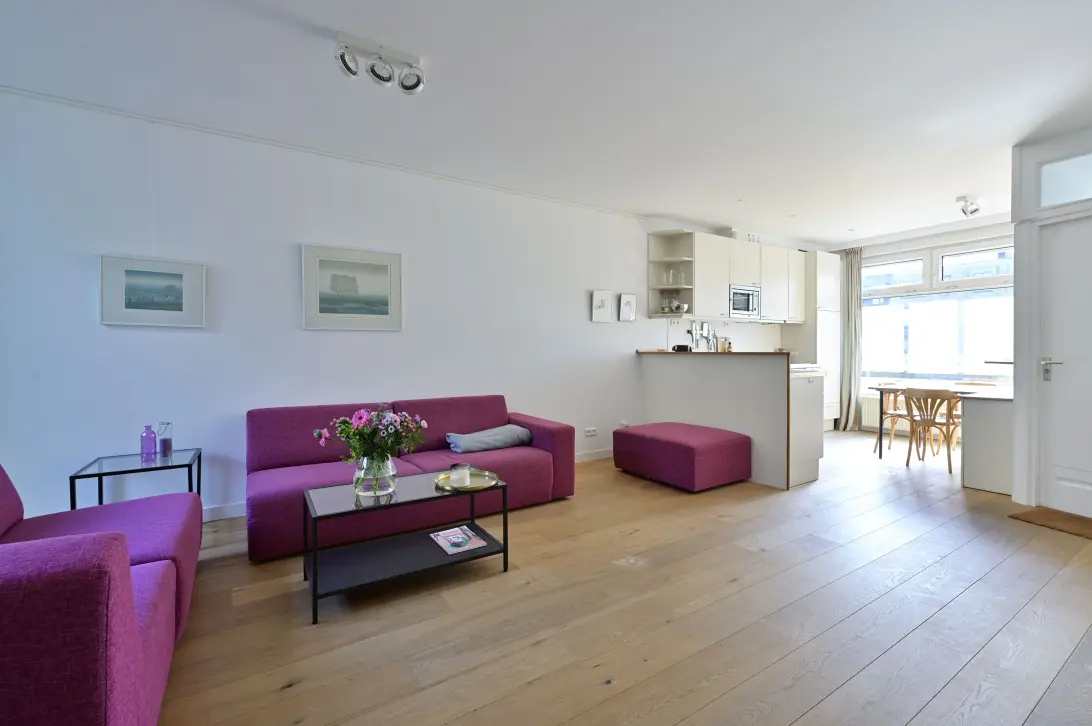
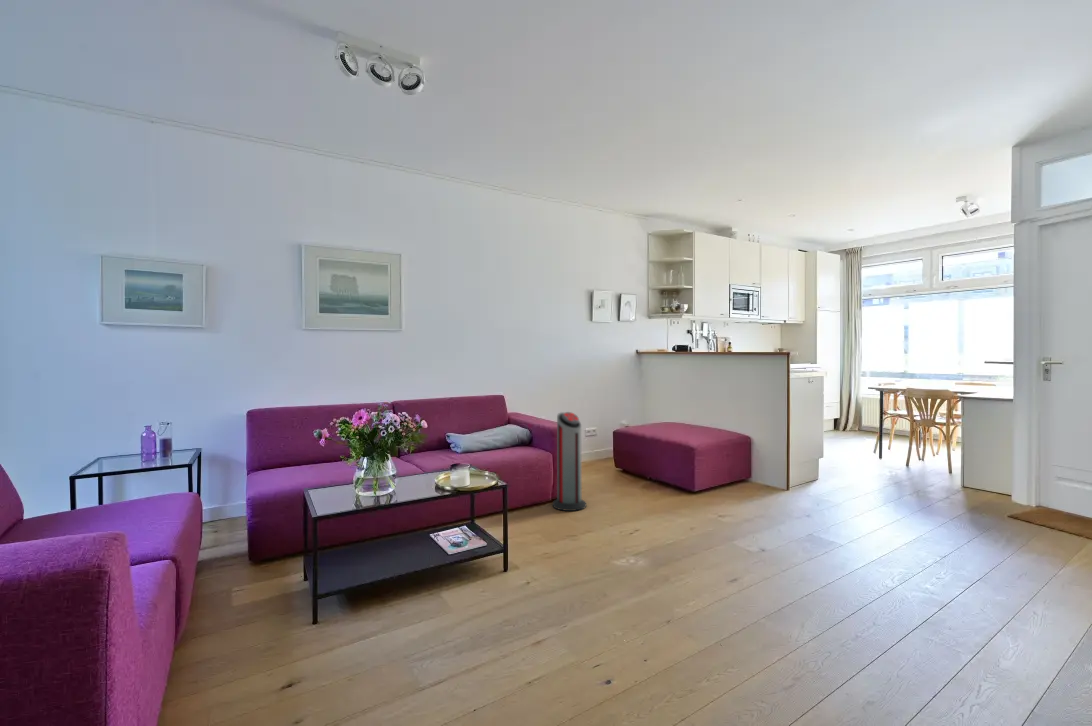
+ air purifier [552,411,587,512]
